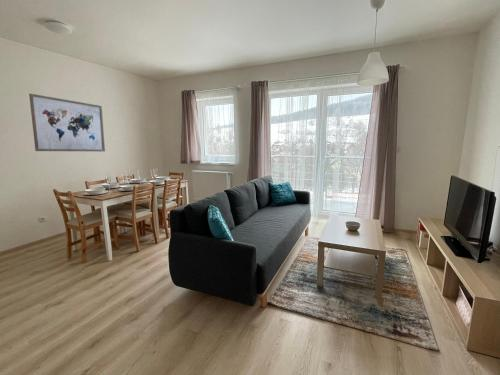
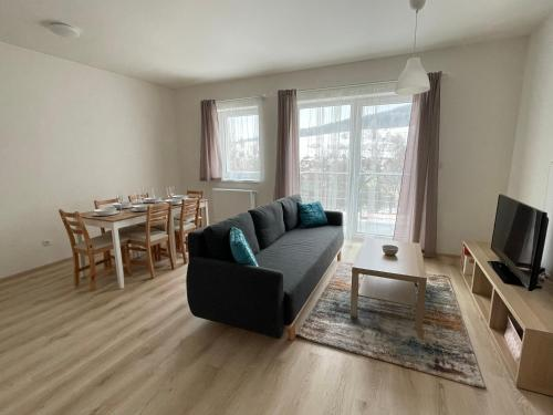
- wall art [28,93,106,152]
